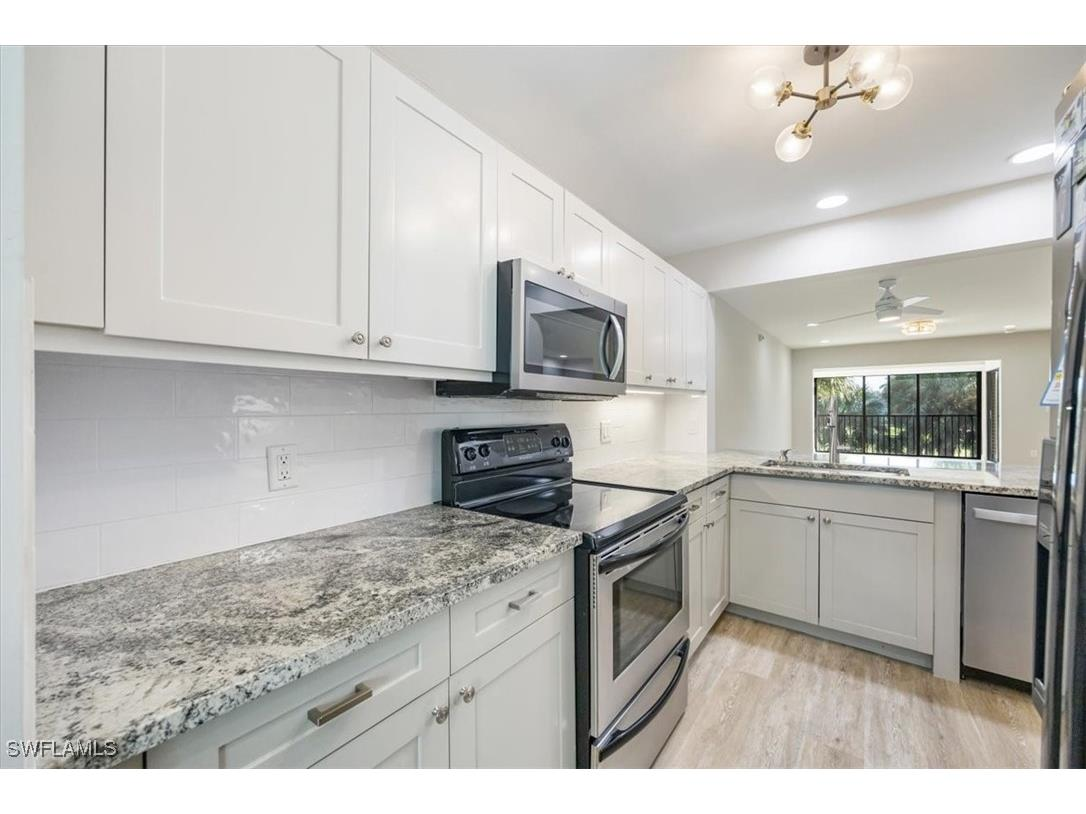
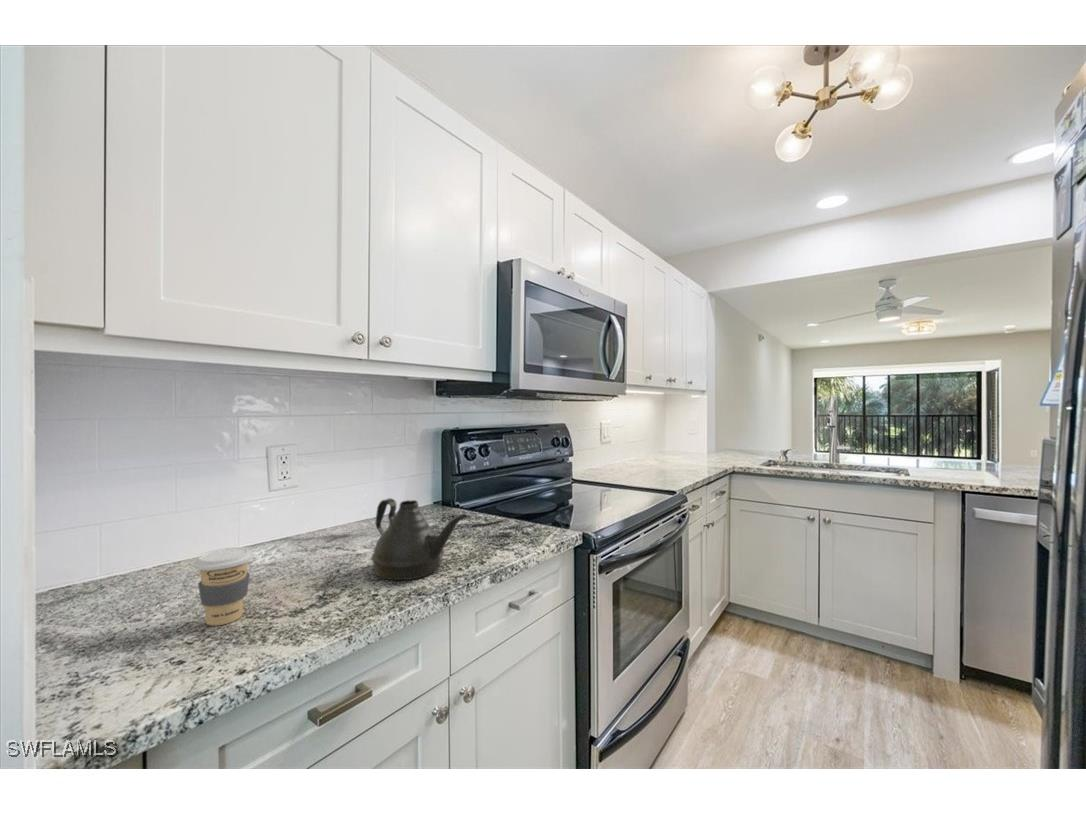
+ teapot [370,497,469,581]
+ coffee cup [193,546,255,627]
